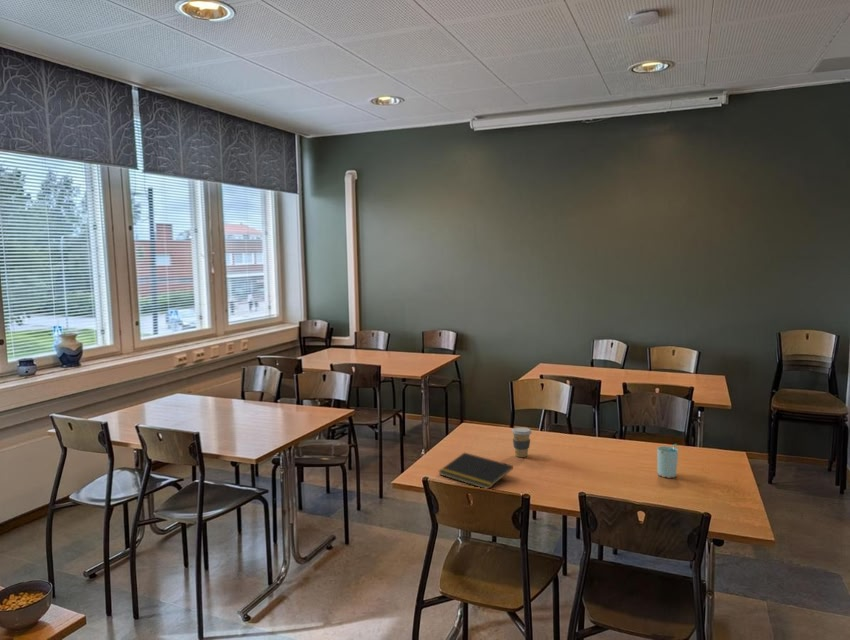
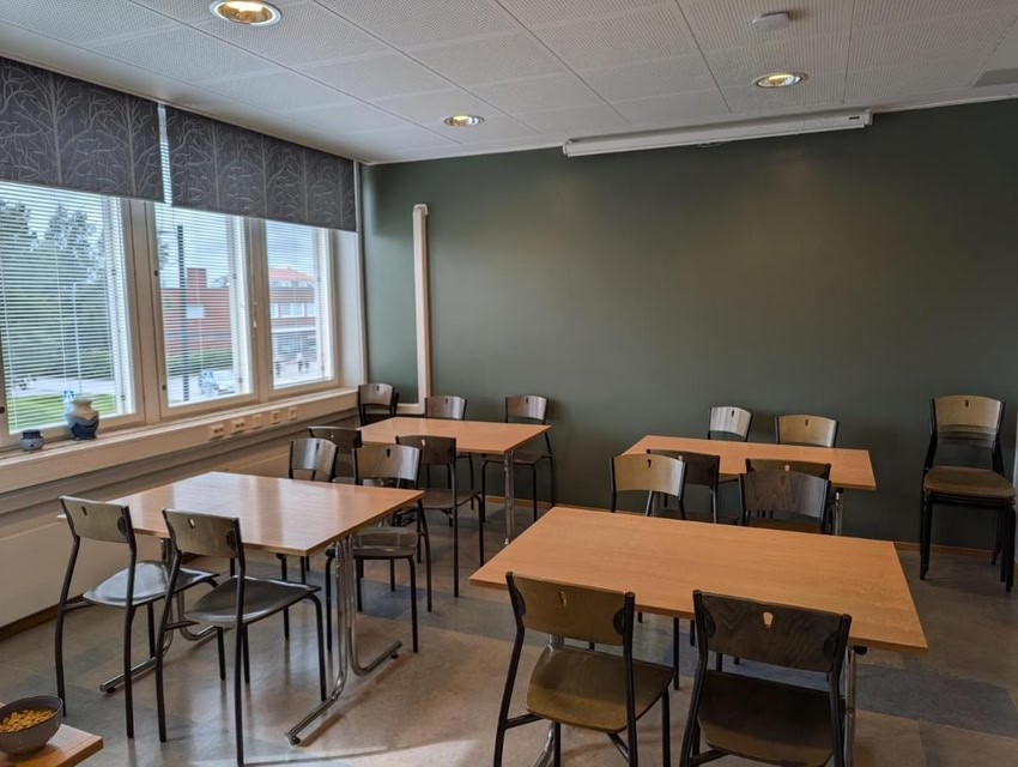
- notepad [437,452,514,490]
- cup [656,443,679,479]
- coffee cup [511,426,533,458]
